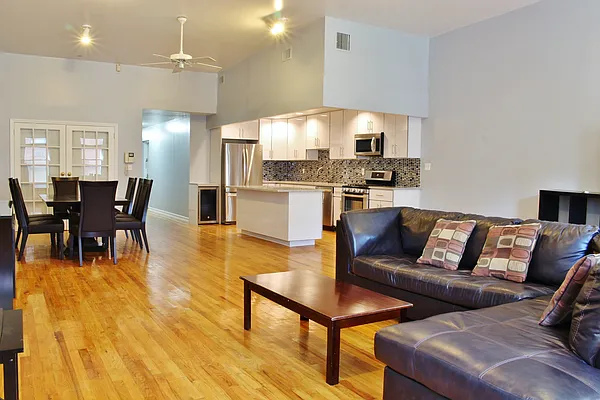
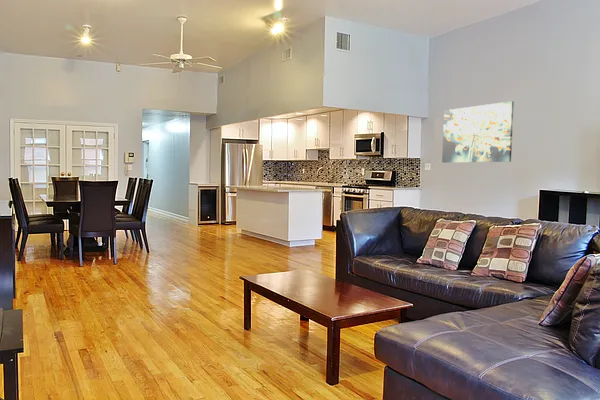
+ wall art [441,100,515,164]
